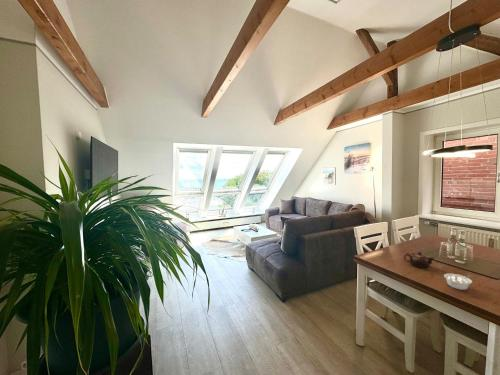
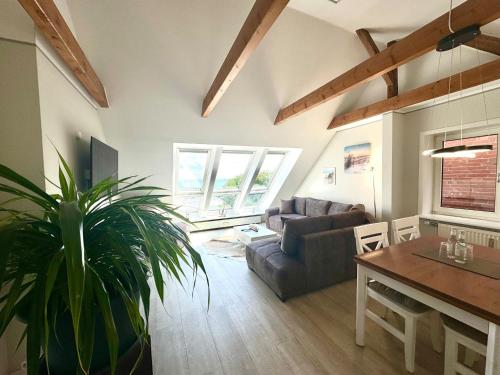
- legume [443,273,473,291]
- teapot [403,251,435,269]
